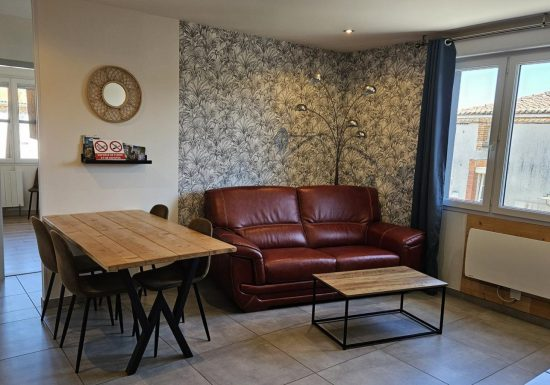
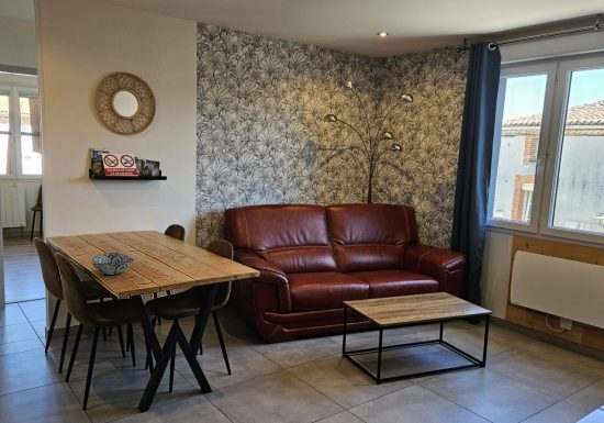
+ decorative bowl [90,252,135,276]
